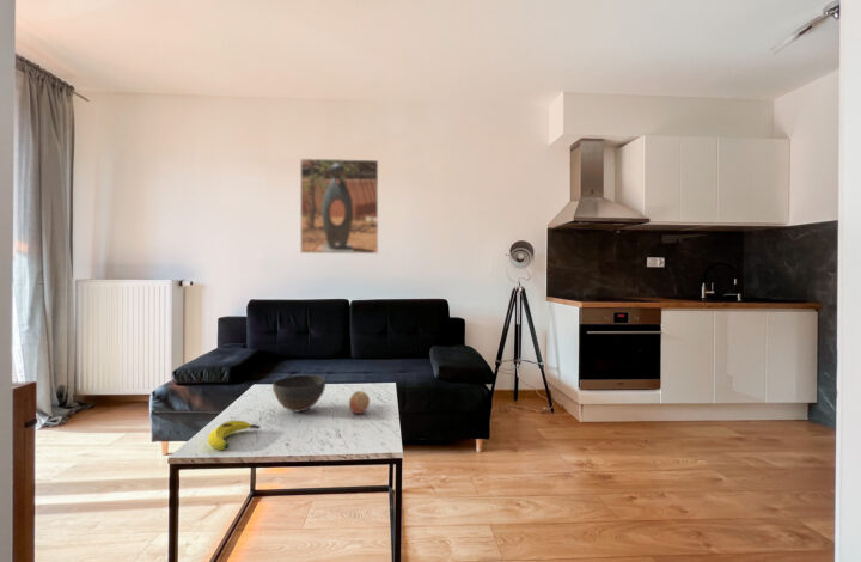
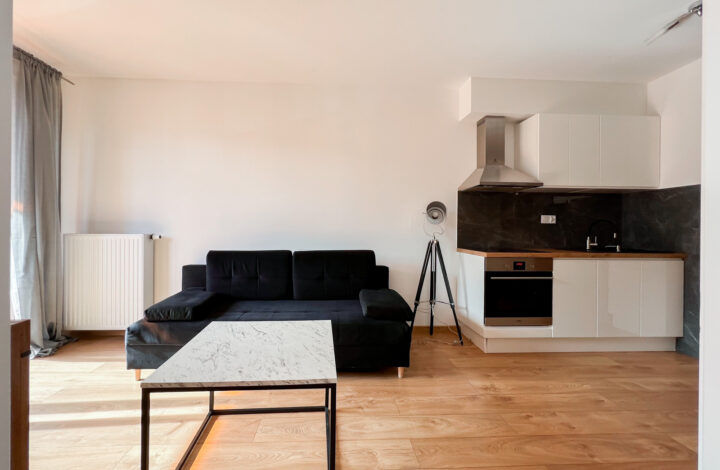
- fruit [348,390,371,415]
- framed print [299,158,379,255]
- banana [207,420,261,451]
- bowl [271,374,326,413]
